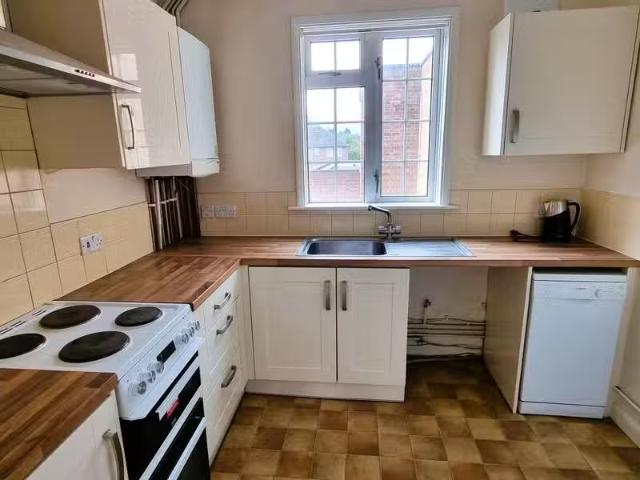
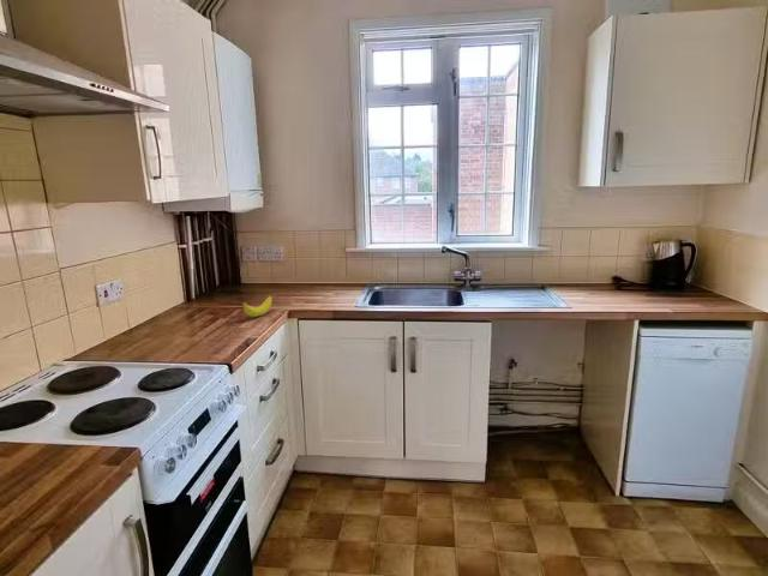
+ banana [241,295,272,318]
